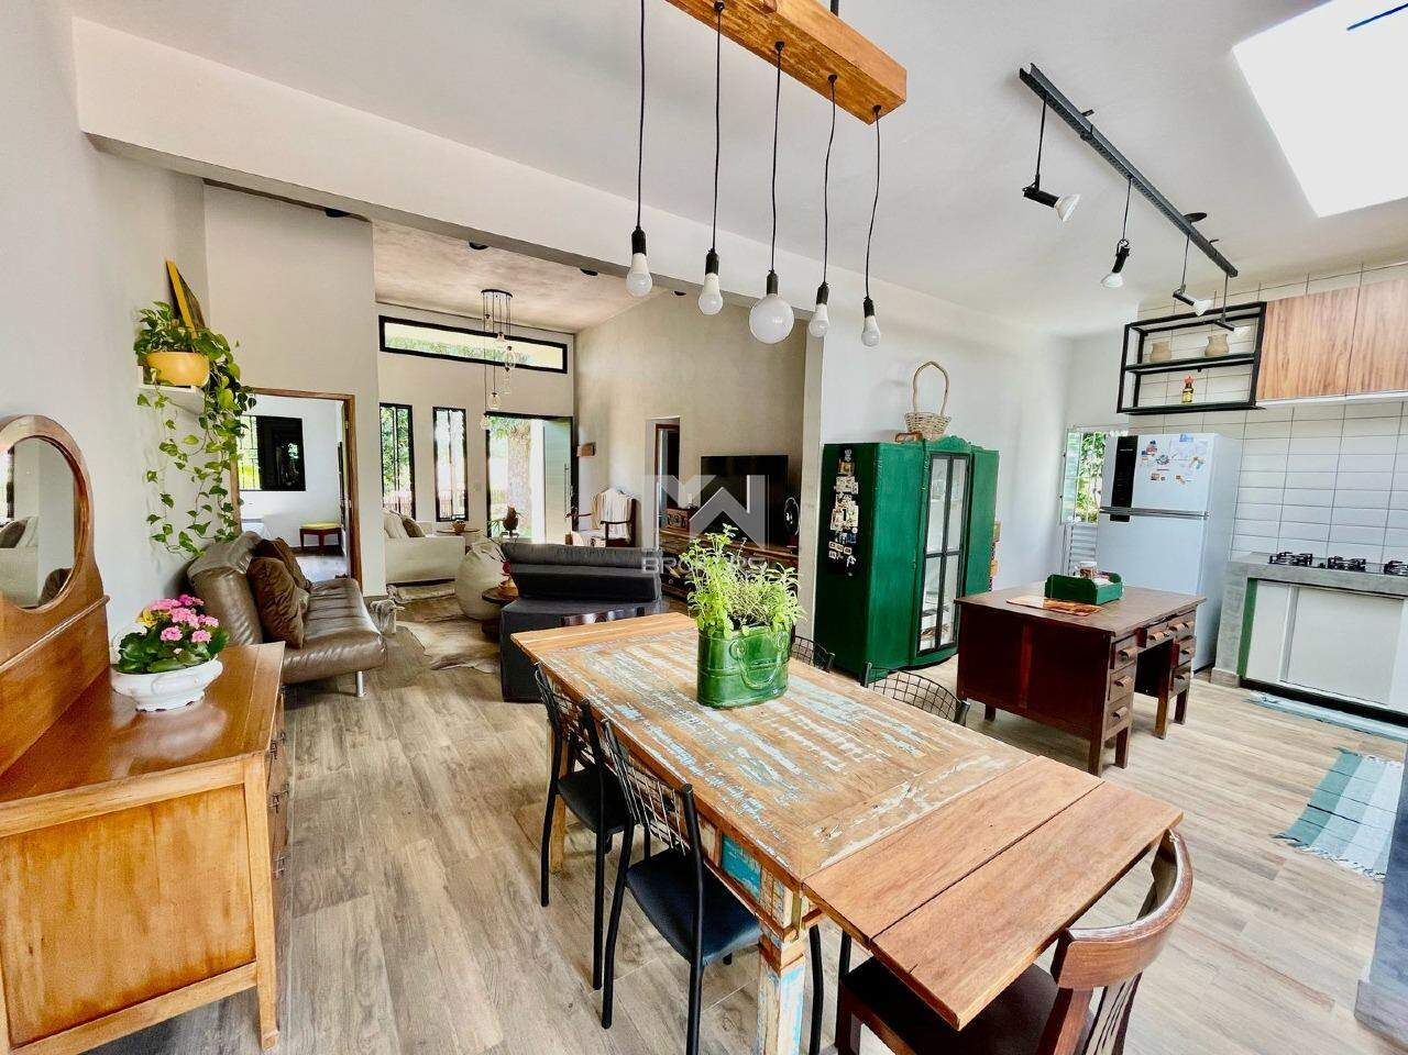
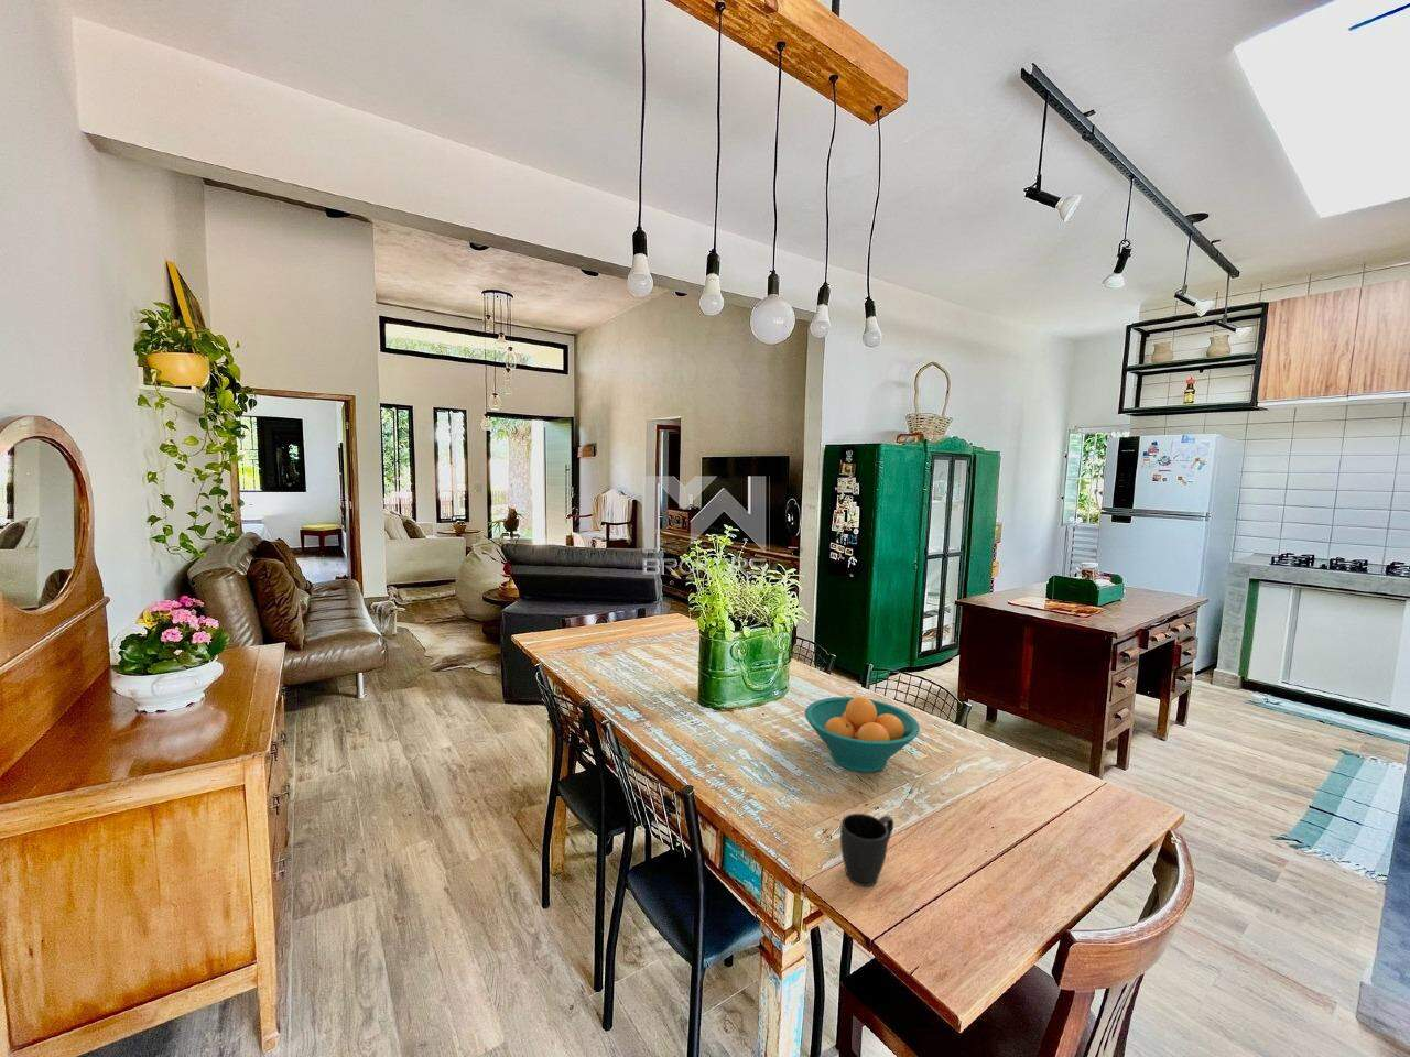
+ mug [839,813,895,887]
+ fruit bowl [804,696,920,773]
